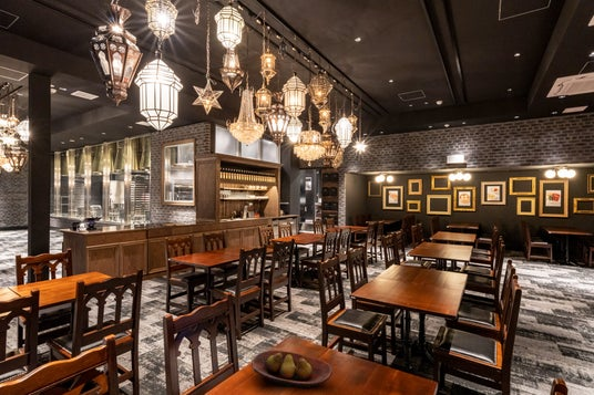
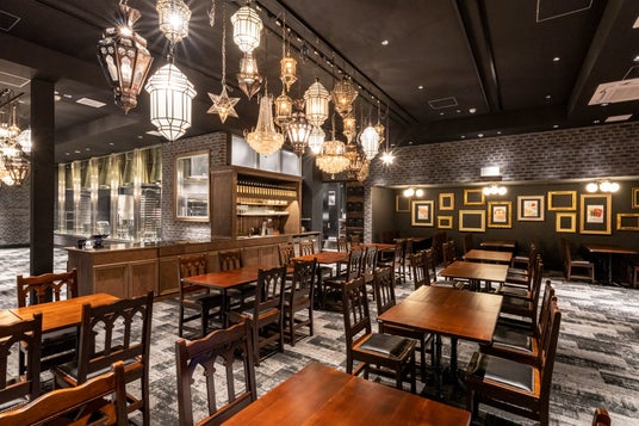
- fruit bowl [250,350,334,391]
